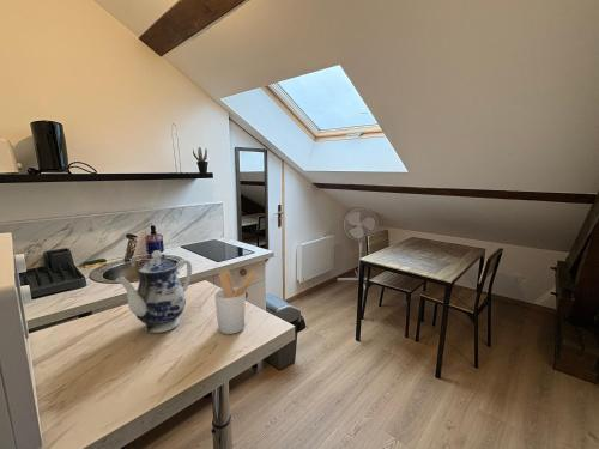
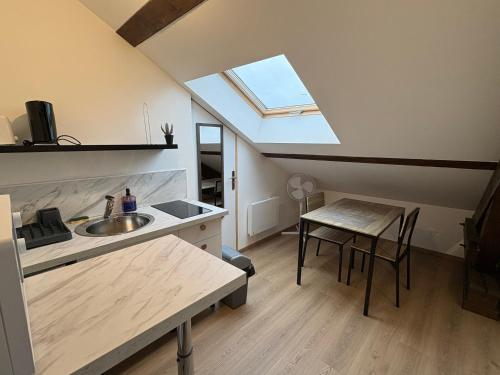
- teapot [115,249,193,334]
- utensil holder [213,268,259,335]
